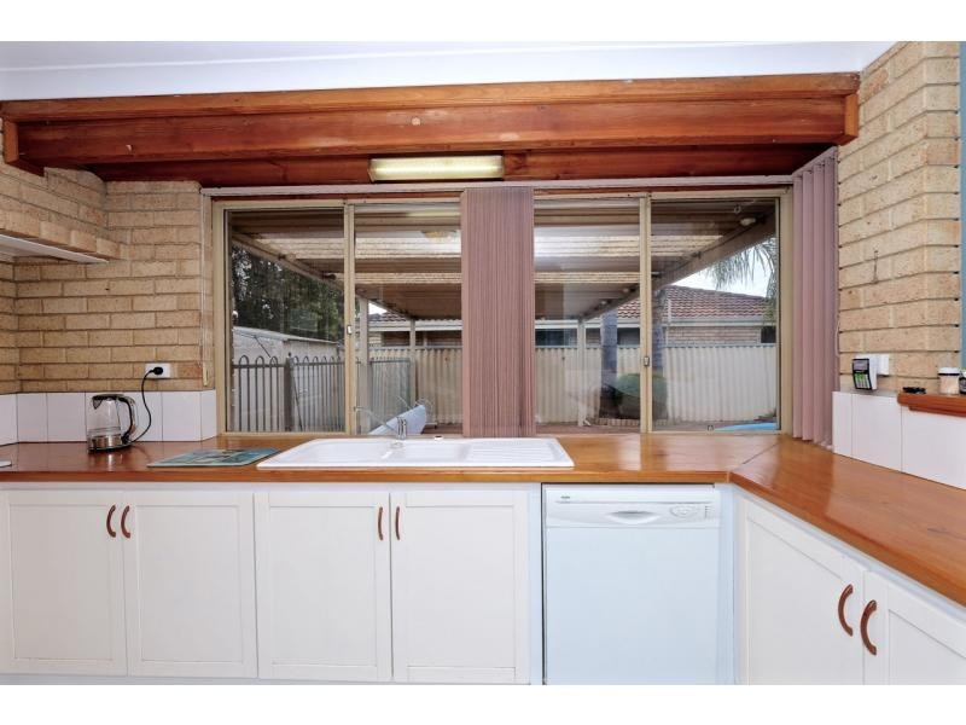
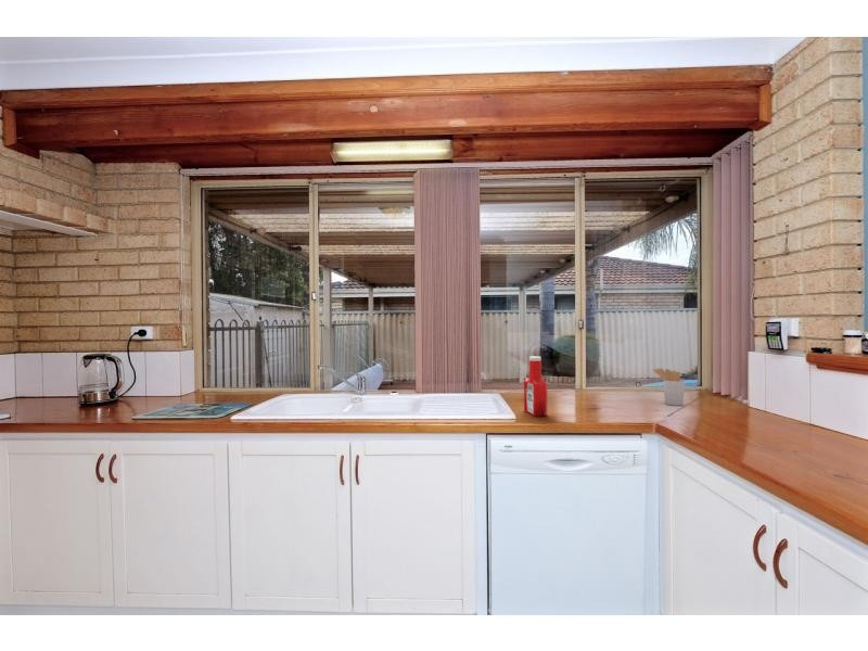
+ utensil holder [651,367,686,407]
+ soap bottle [523,355,548,418]
